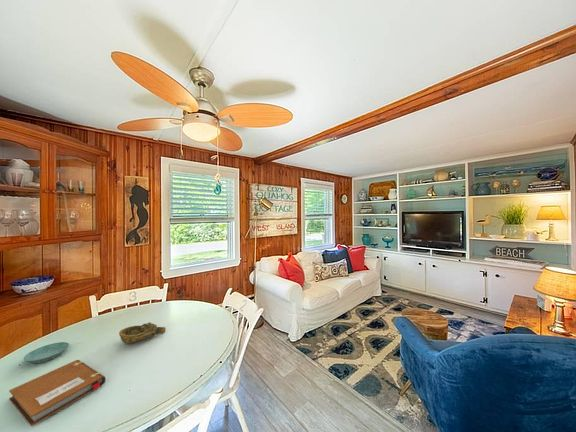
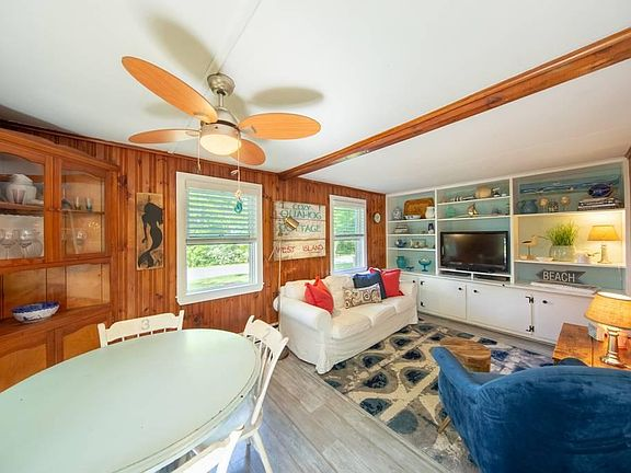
- saucer [23,341,70,364]
- notebook [8,359,107,427]
- decorative bowl [118,321,167,345]
